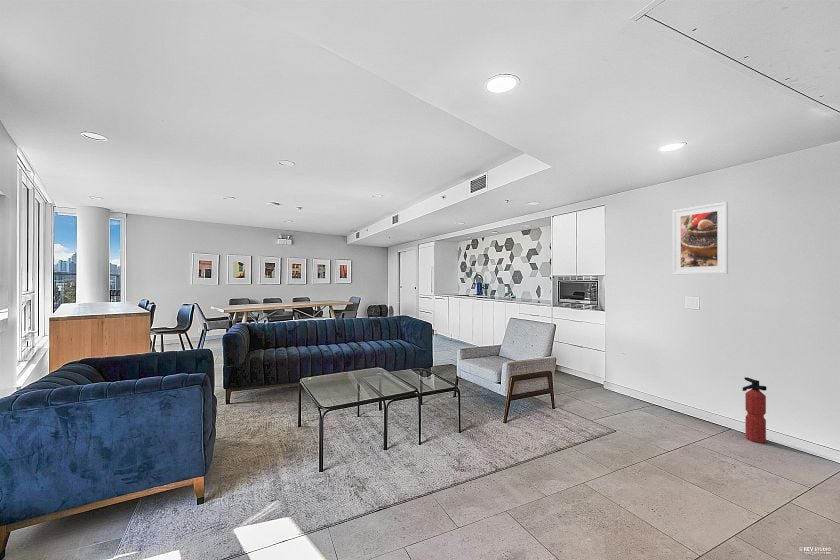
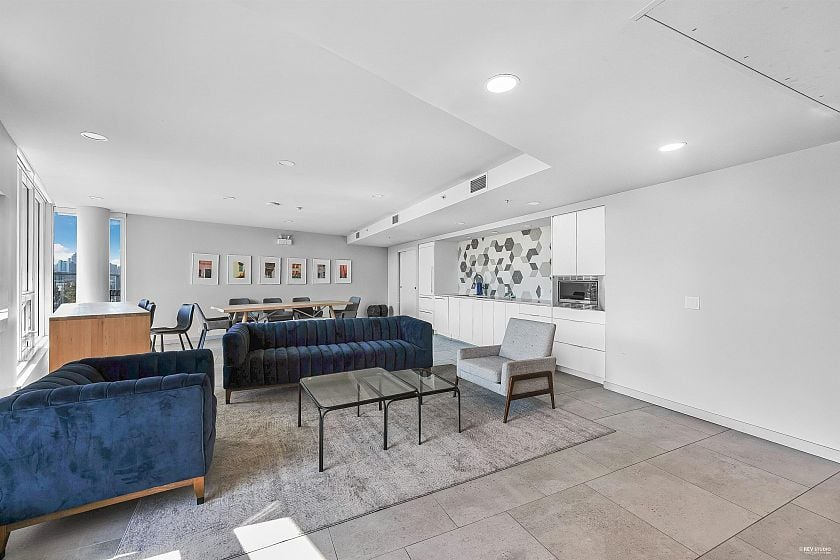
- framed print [672,201,729,276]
- fire extinguisher [742,376,768,444]
